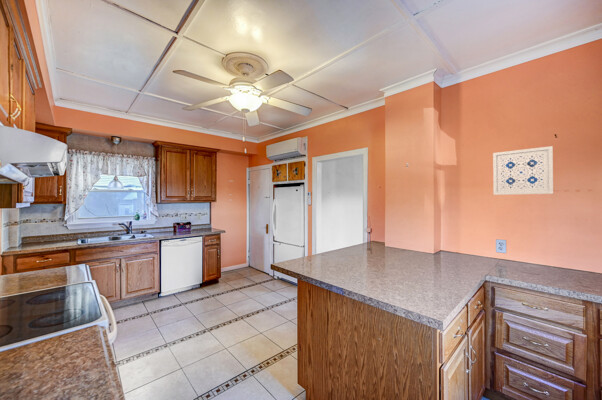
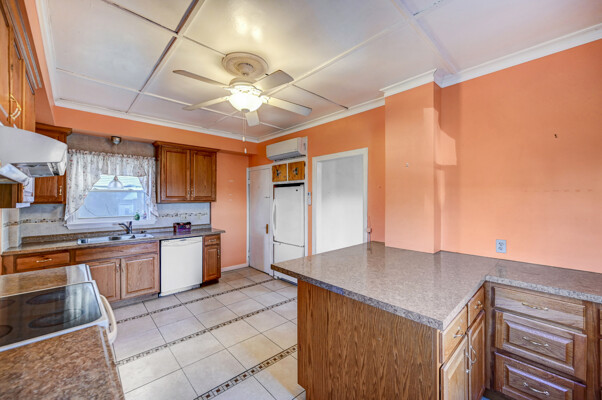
- wall art [492,145,554,196]
